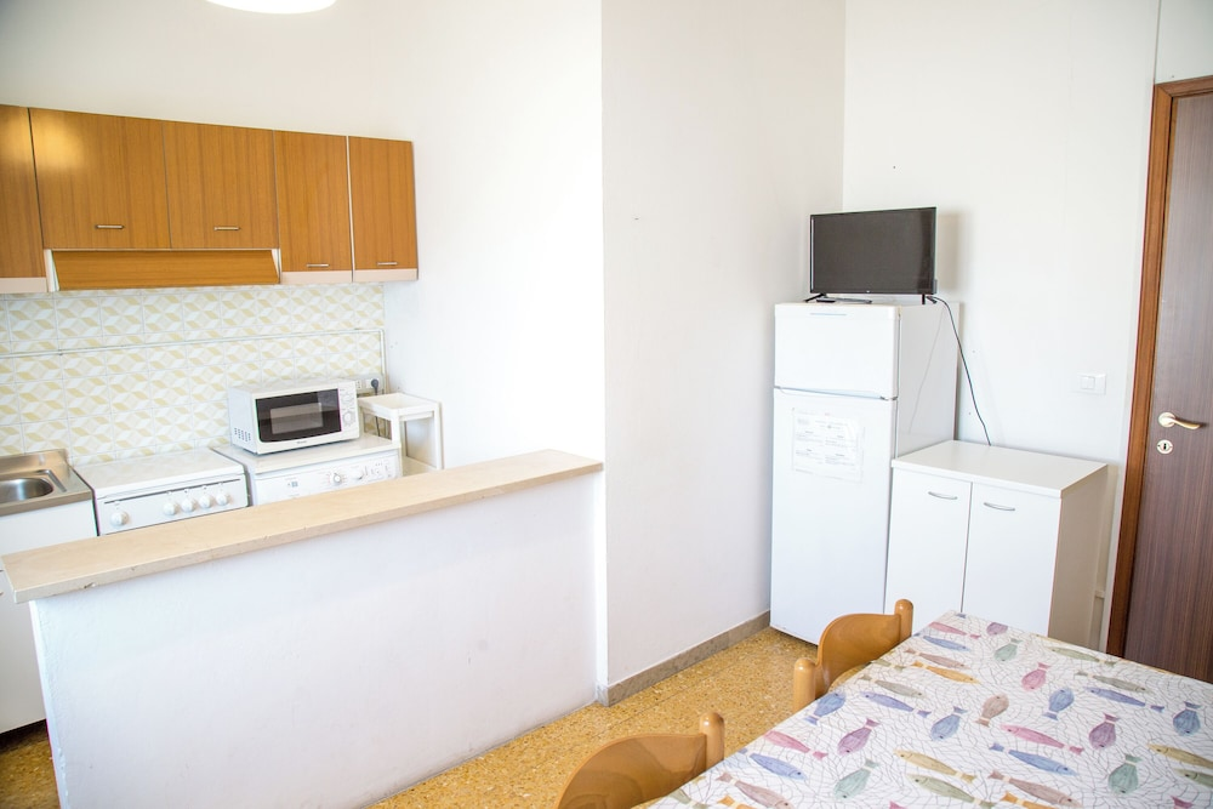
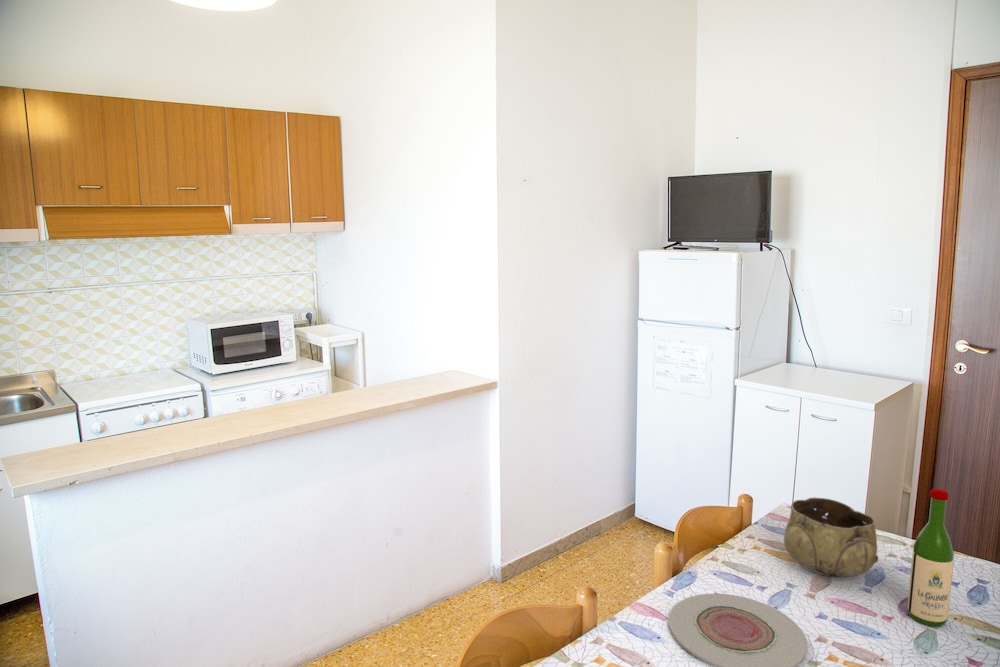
+ decorative bowl [783,496,879,578]
+ wine bottle [907,488,955,627]
+ plate [668,593,808,667]
